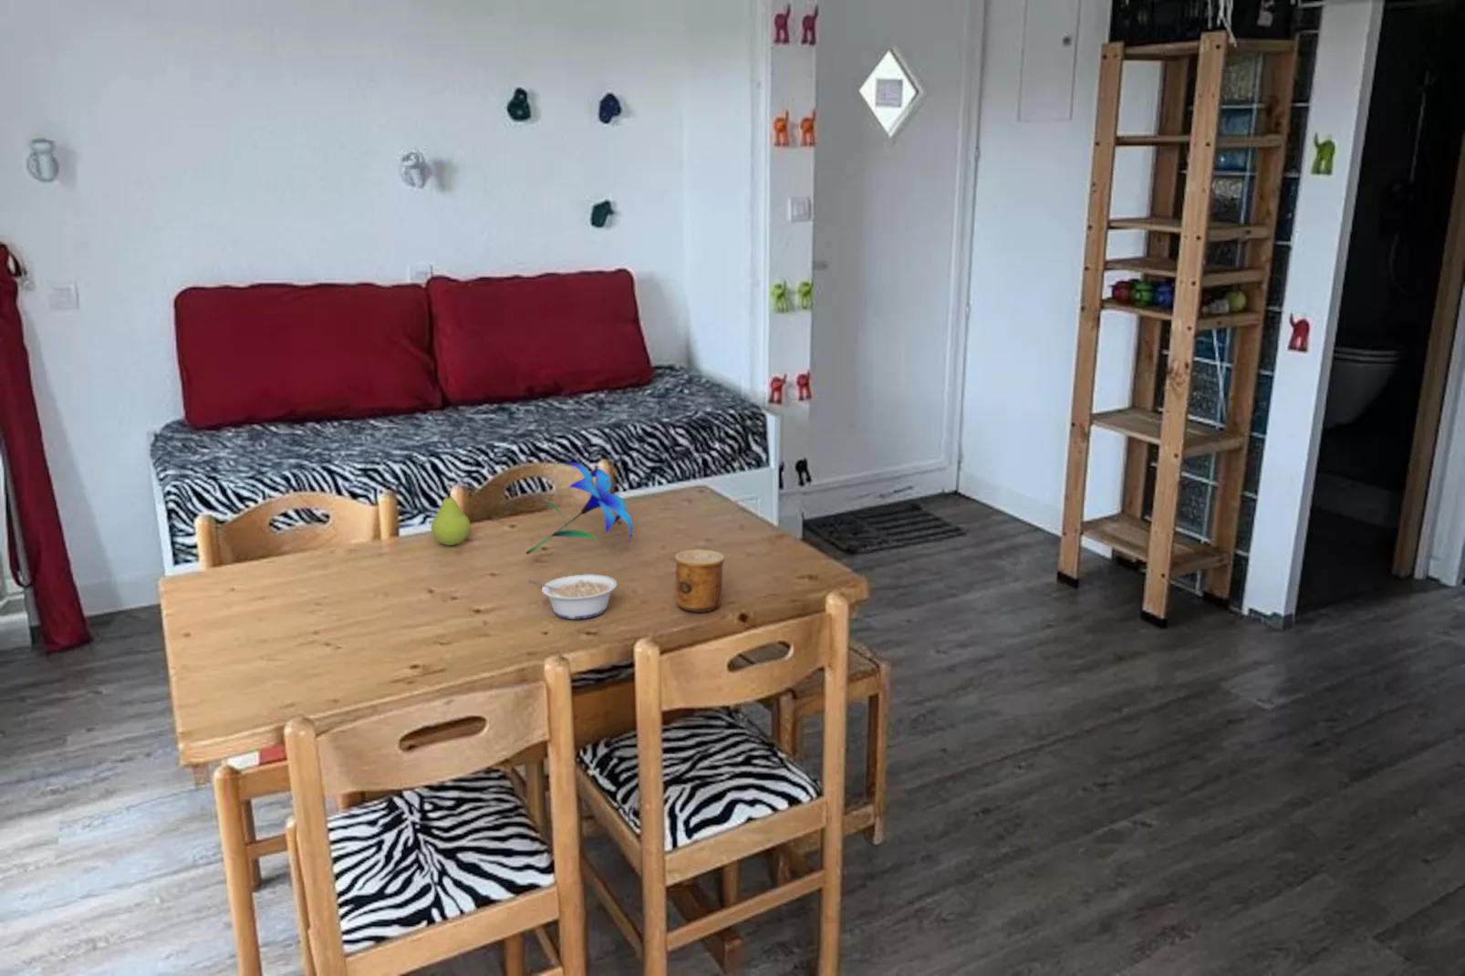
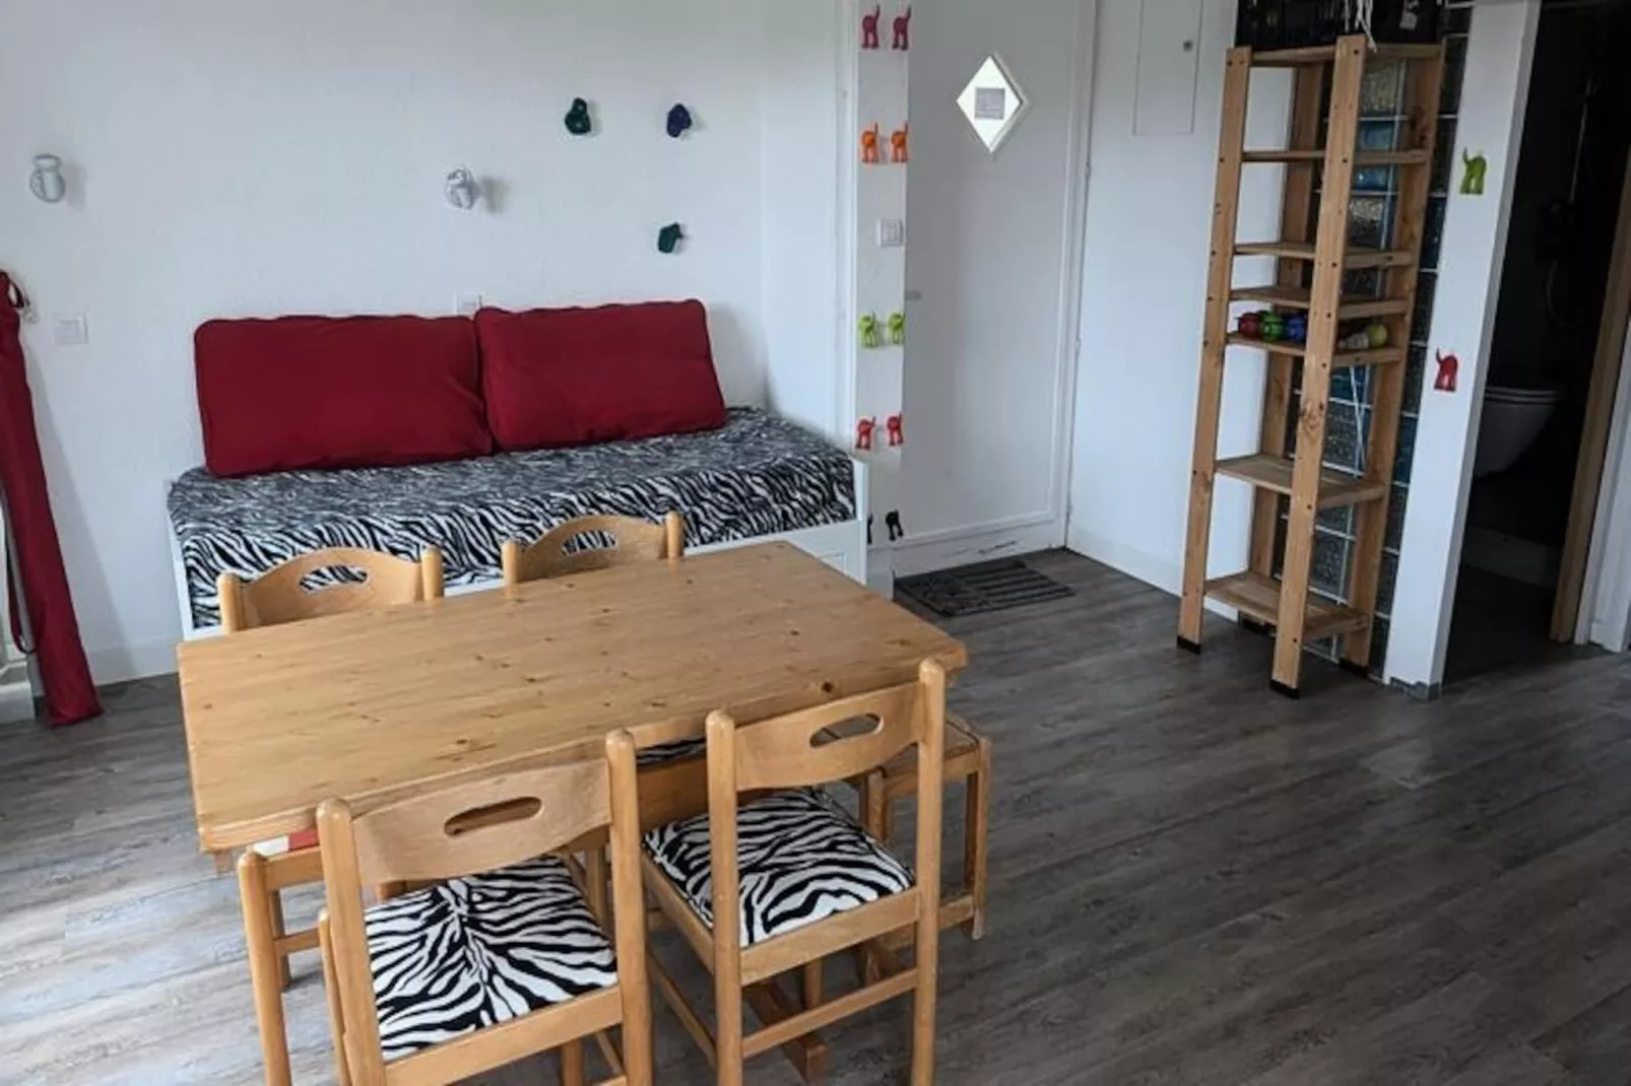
- legume [526,574,618,620]
- fruit [429,489,472,547]
- cup [674,548,727,613]
- flower [525,461,634,556]
